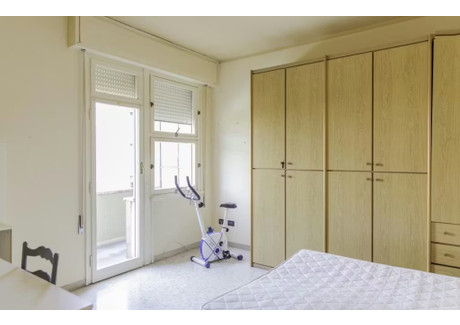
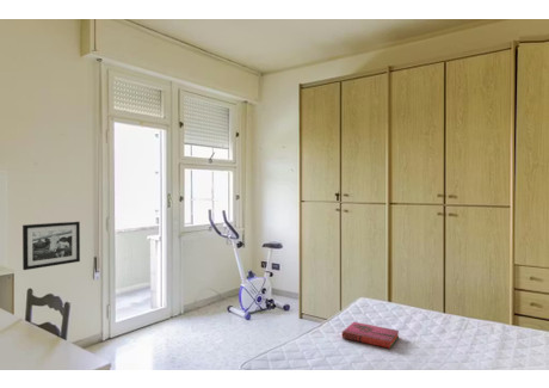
+ picture frame [21,220,81,271]
+ hardback book [341,321,400,350]
